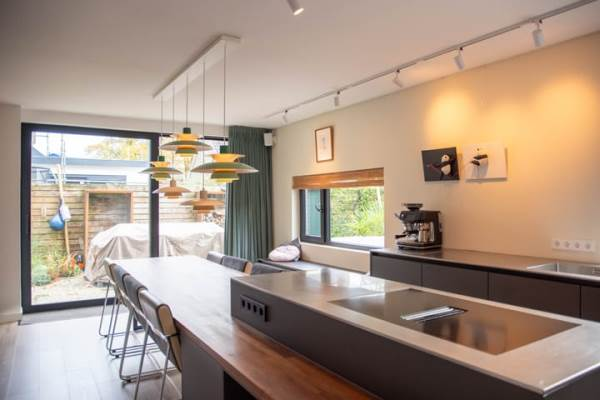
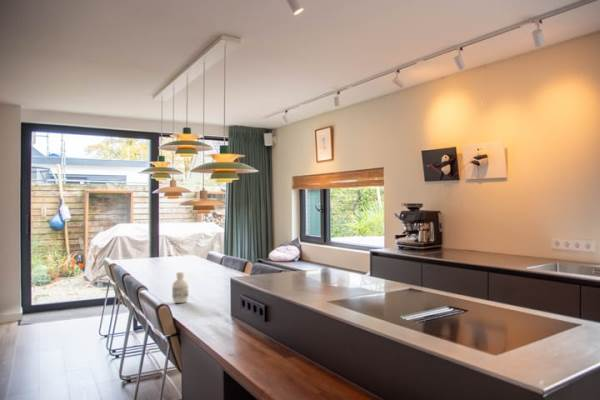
+ bottle [171,271,189,304]
